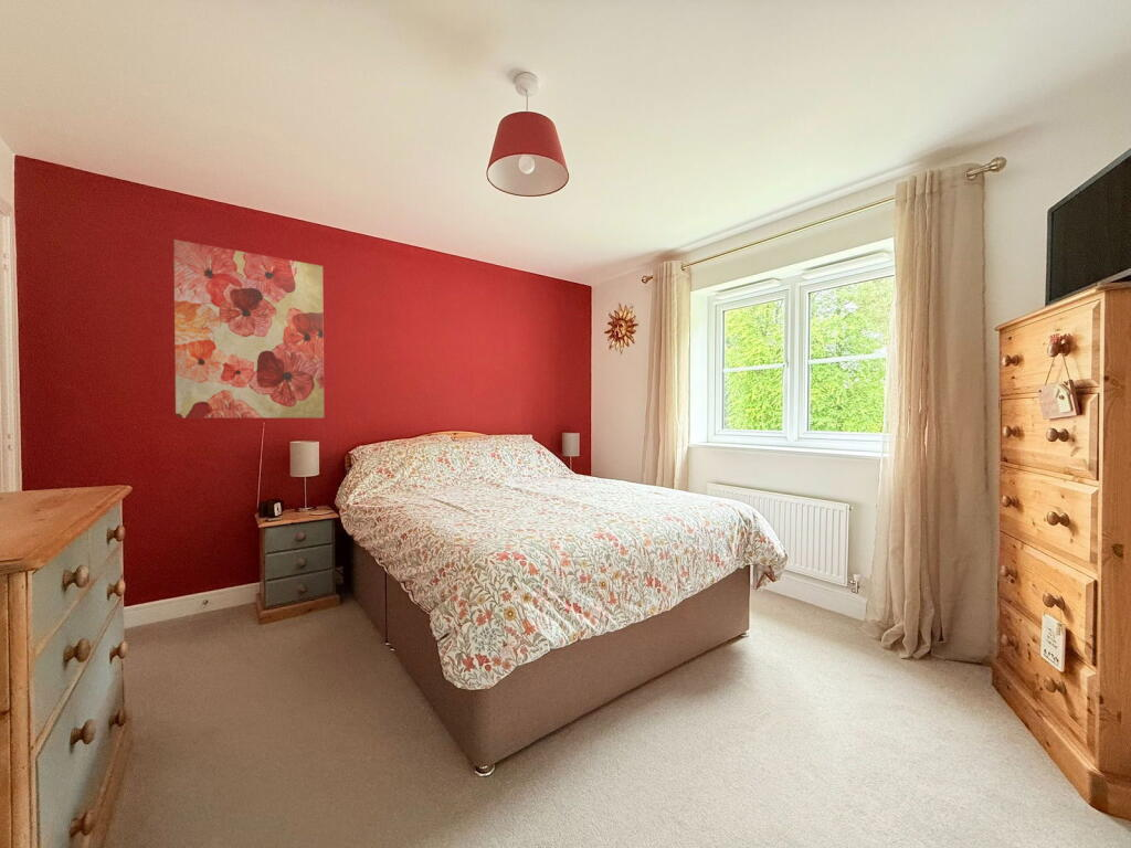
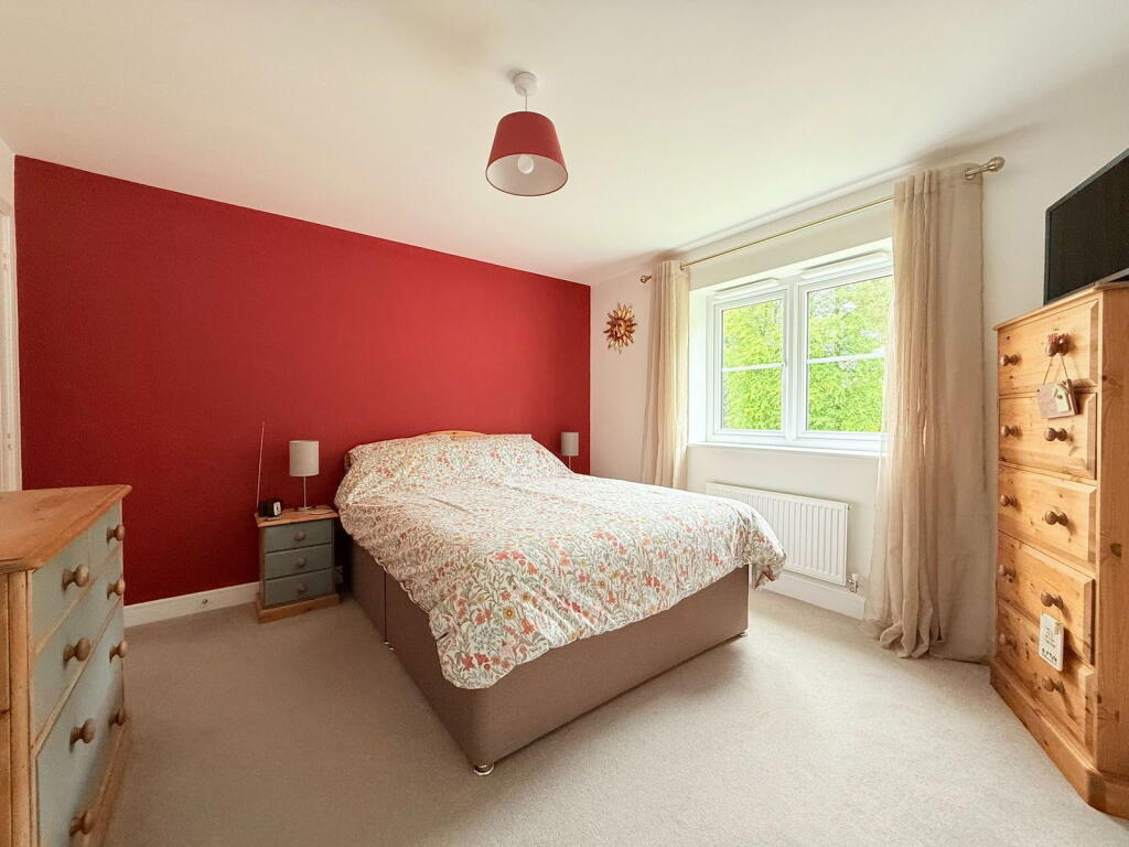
- wall art [172,239,325,418]
